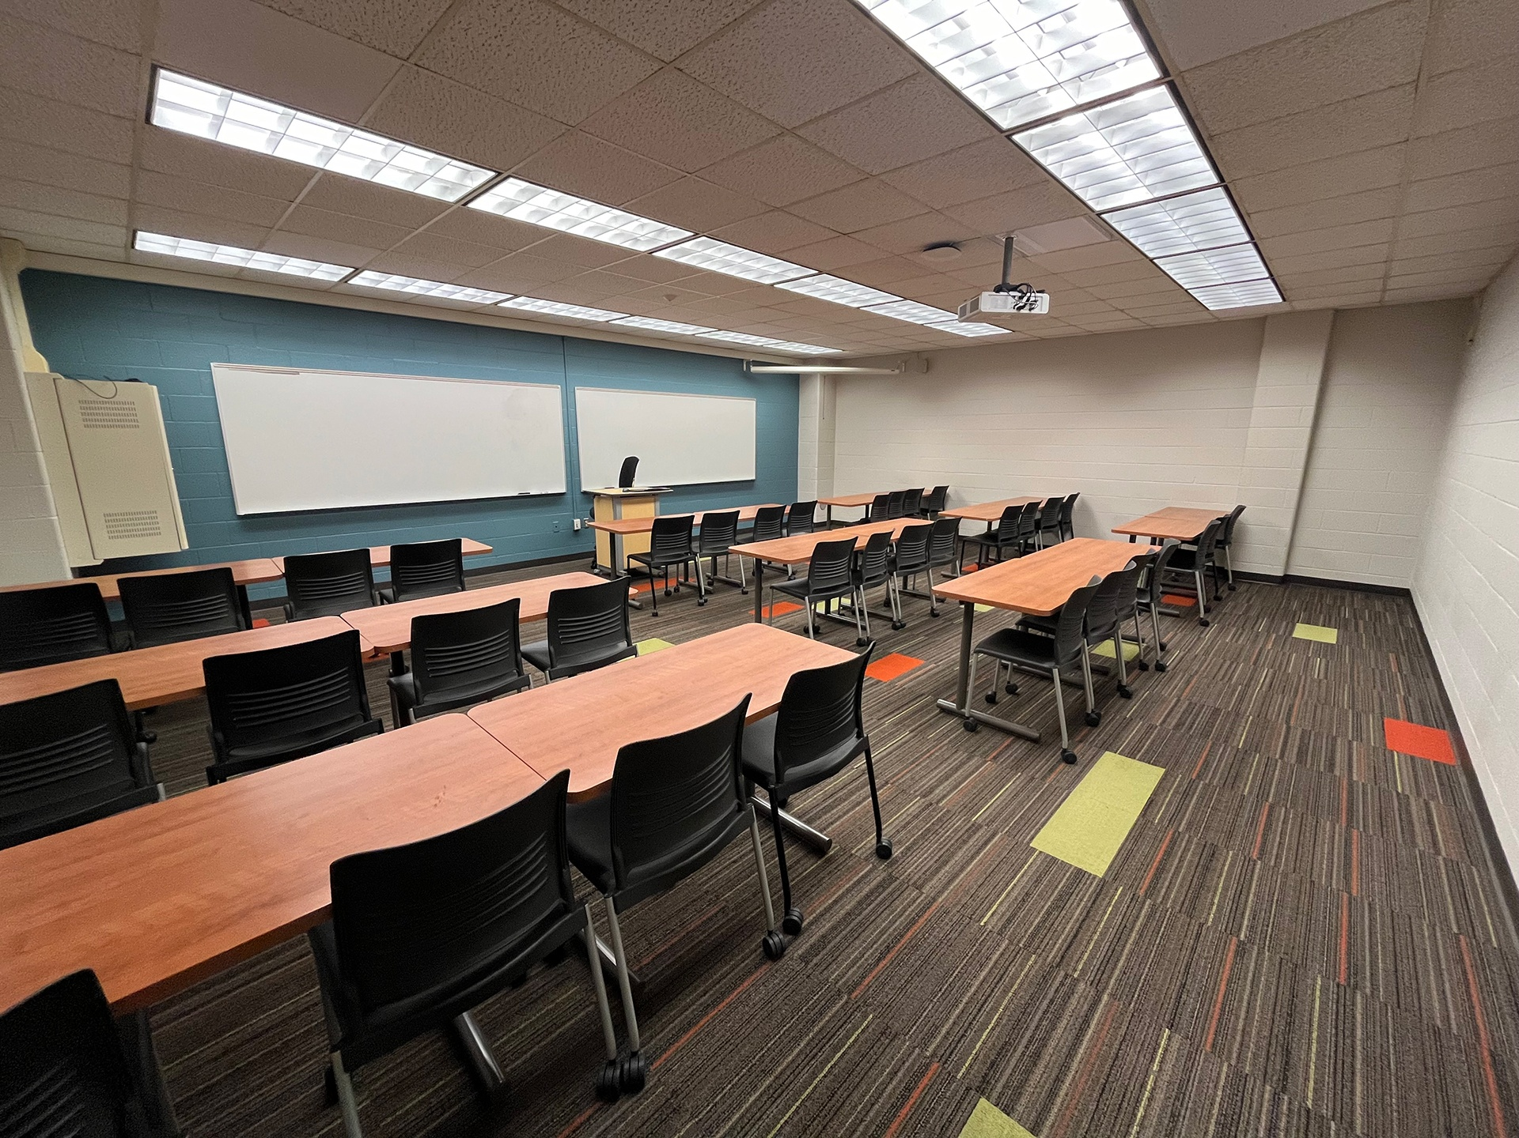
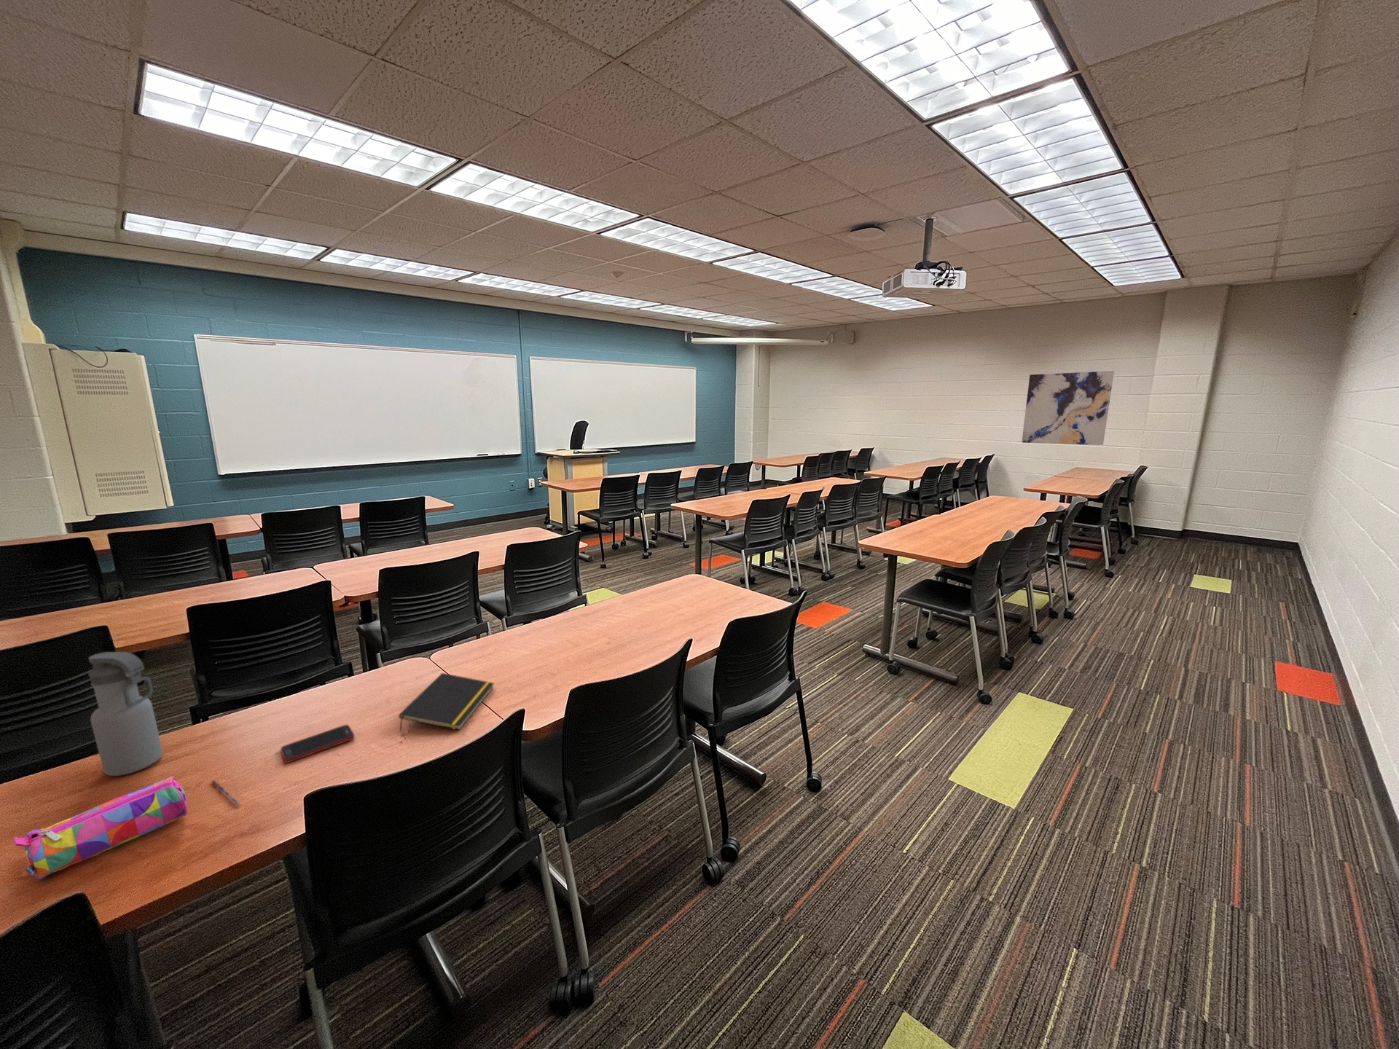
+ pen [210,779,240,805]
+ water bottle [87,651,163,777]
+ wall art [1021,370,1115,446]
+ cell phone [280,724,356,764]
+ pencil case [13,776,188,880]
+ notepad [398,672,495,732]
